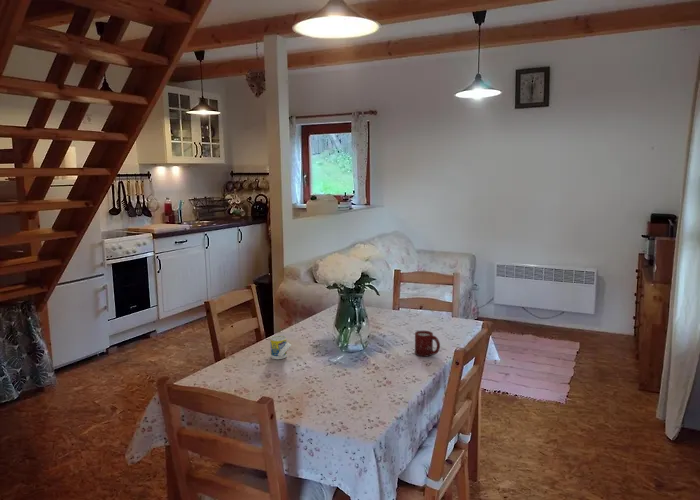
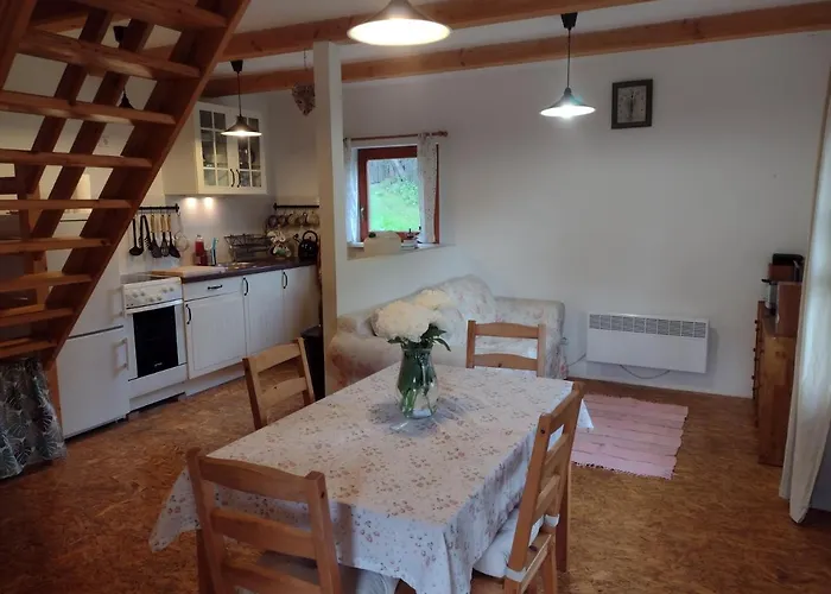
- cup [414,330,441,358]
- cup [269,334,292,360]
